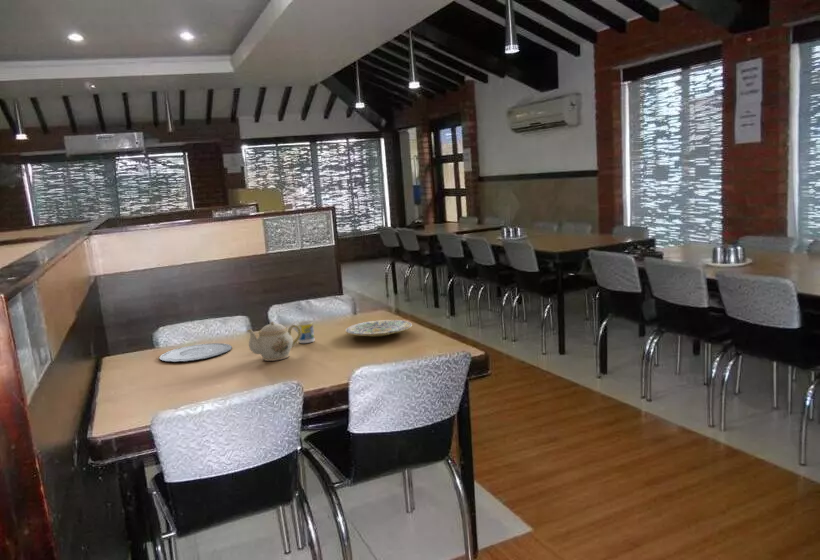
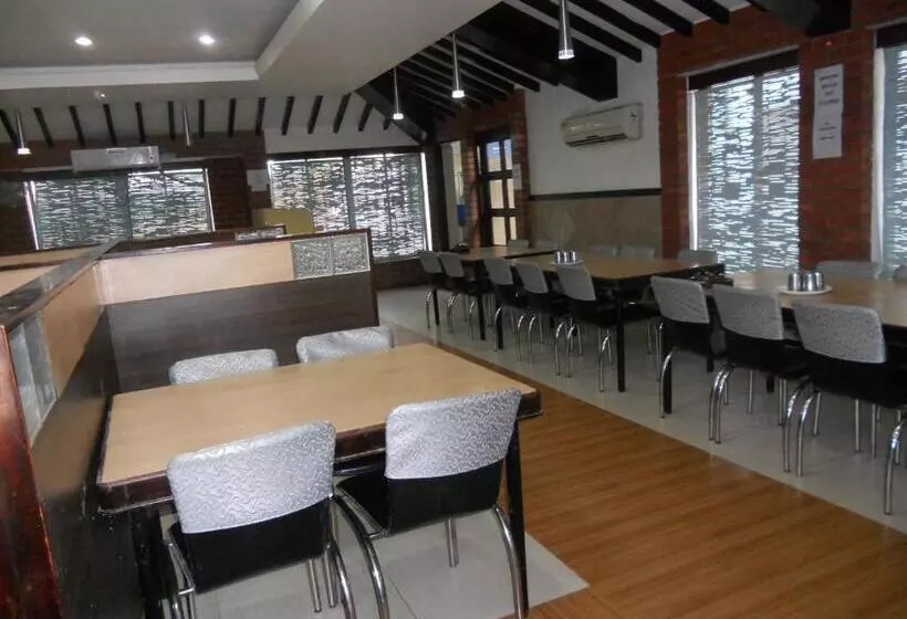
- teapot [246,321,301,362]
- plate [344,319,413,338]
- plate [158,342,233,363]
- cup [290,319,315,344]
